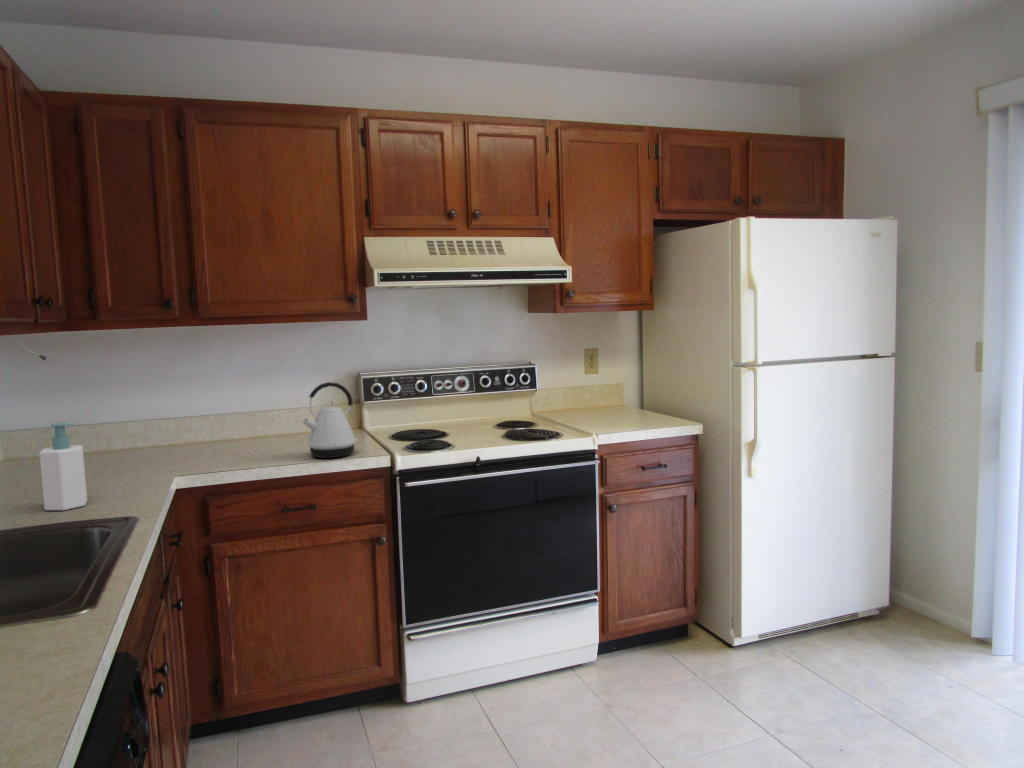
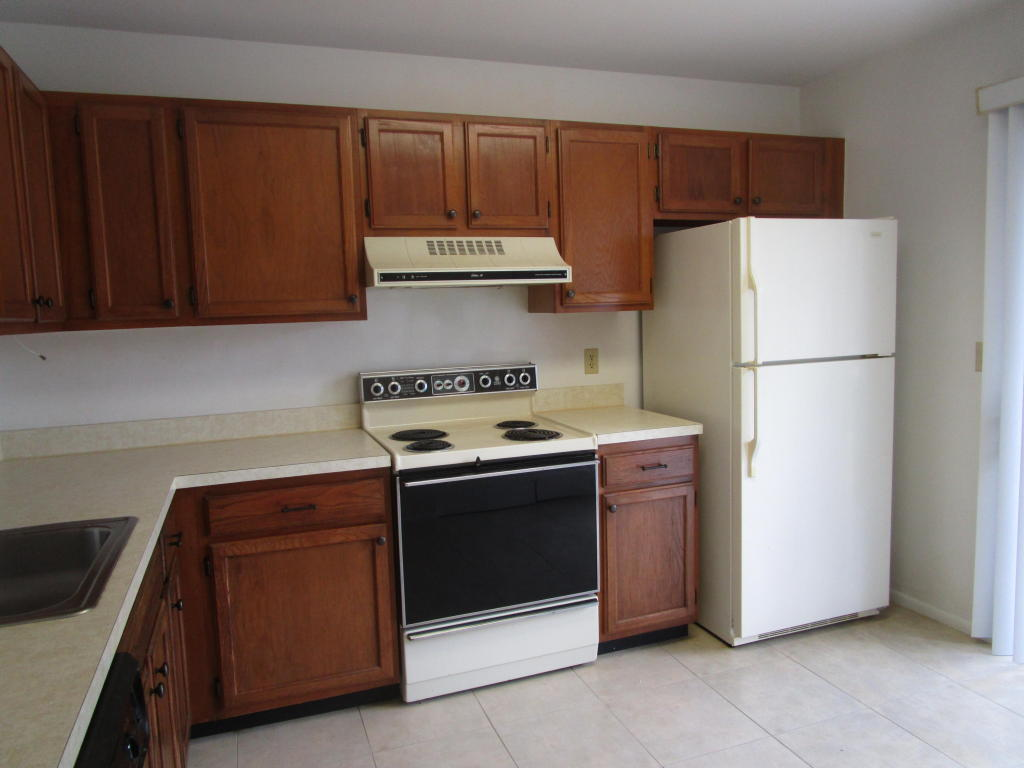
- soap bottle [38,422,88,511]
- kettle [301,381,359,459]
